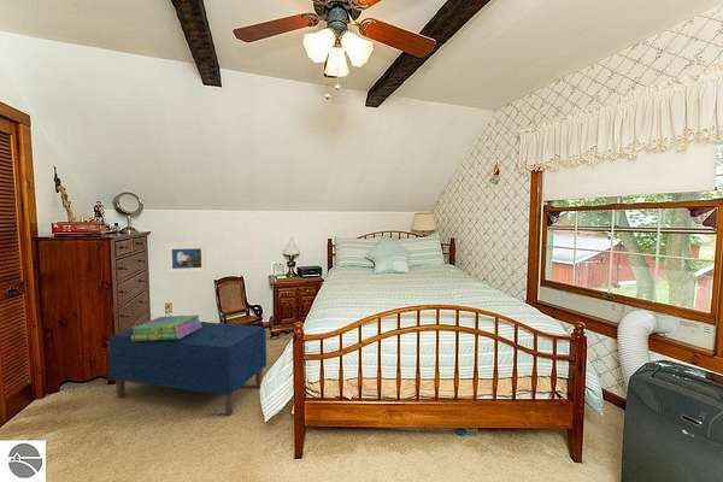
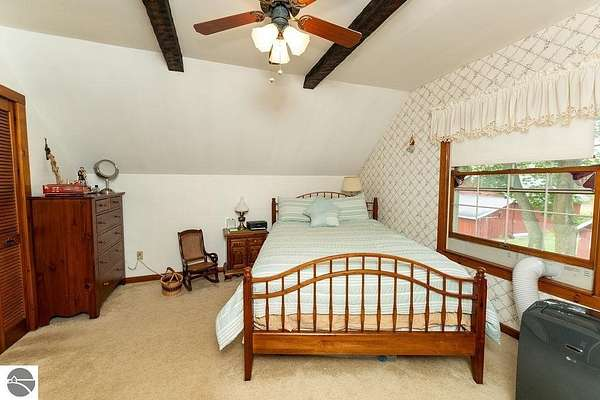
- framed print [164,242,208,276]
- bench [107,321,268,416]
- stack of books [131,315,202,341]
